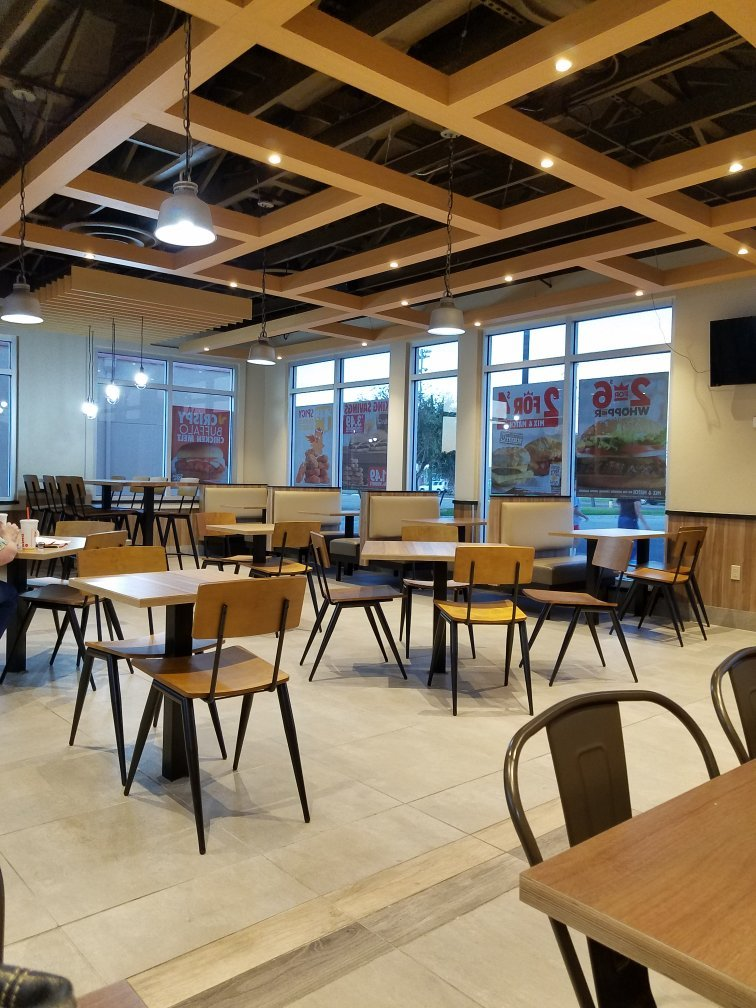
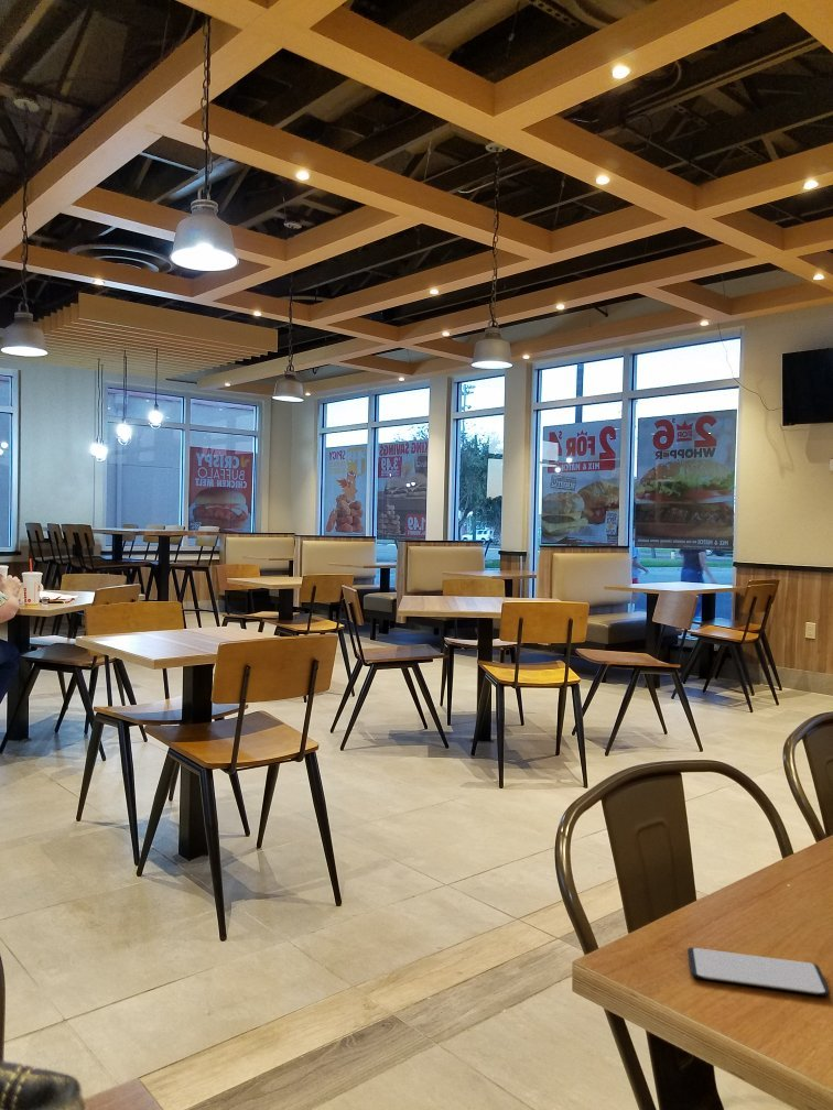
+ smartphone [686,947,831,997]
